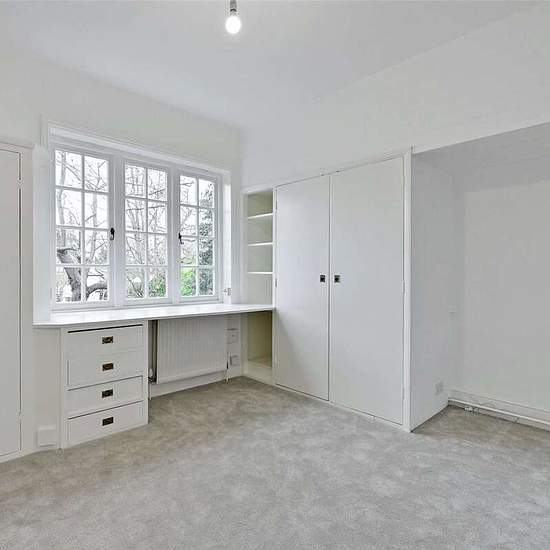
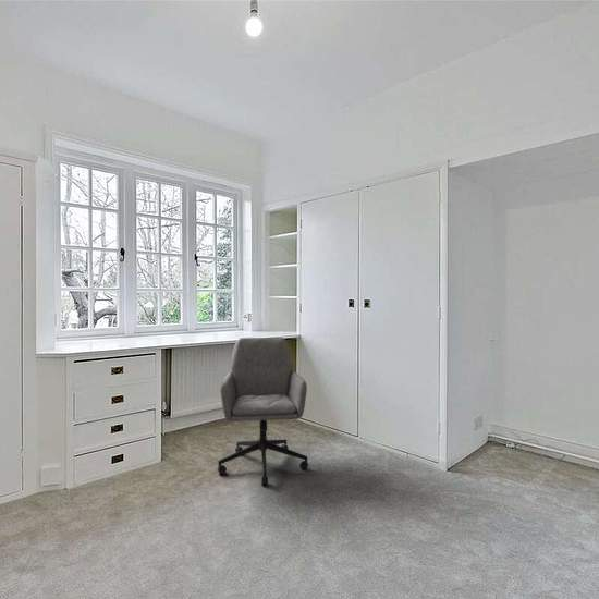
+ office chair [217,337,309,487]
